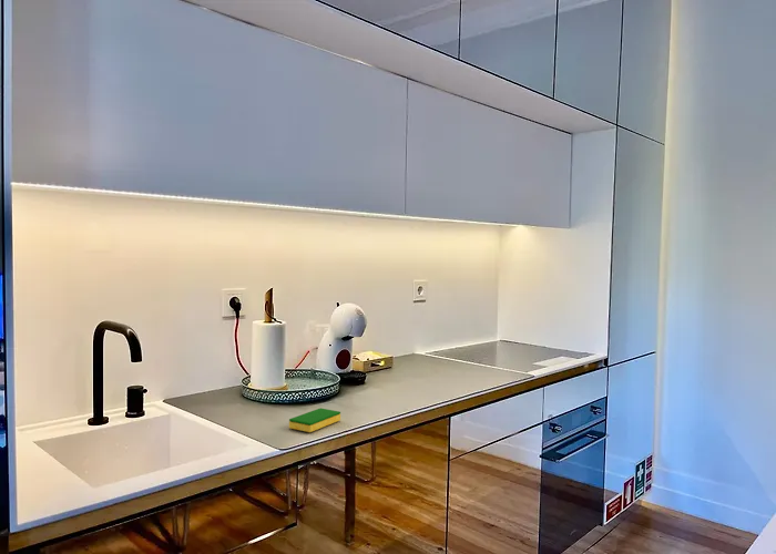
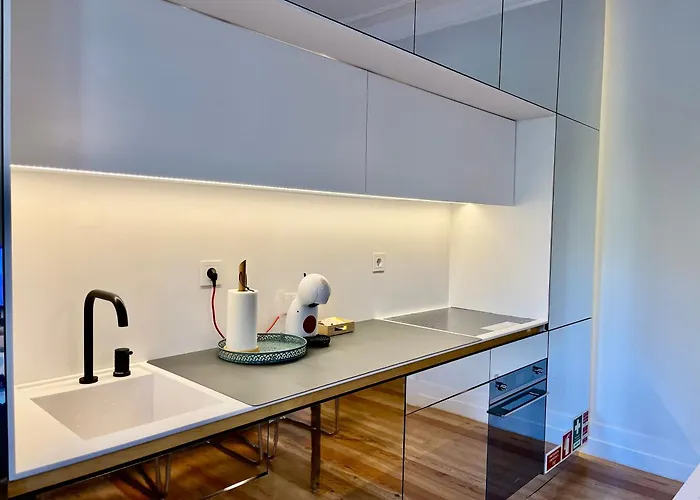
- dish sponge [288,407,341,433]
